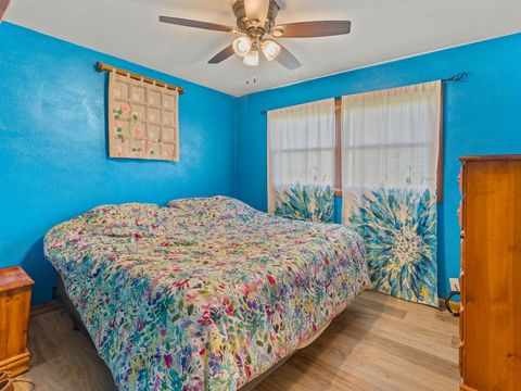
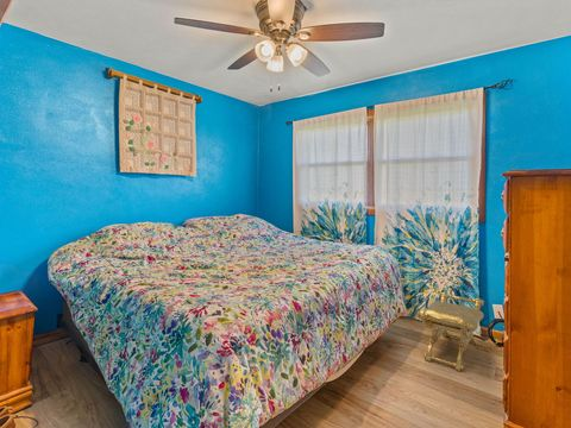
+ stool [416,291,485,372]
